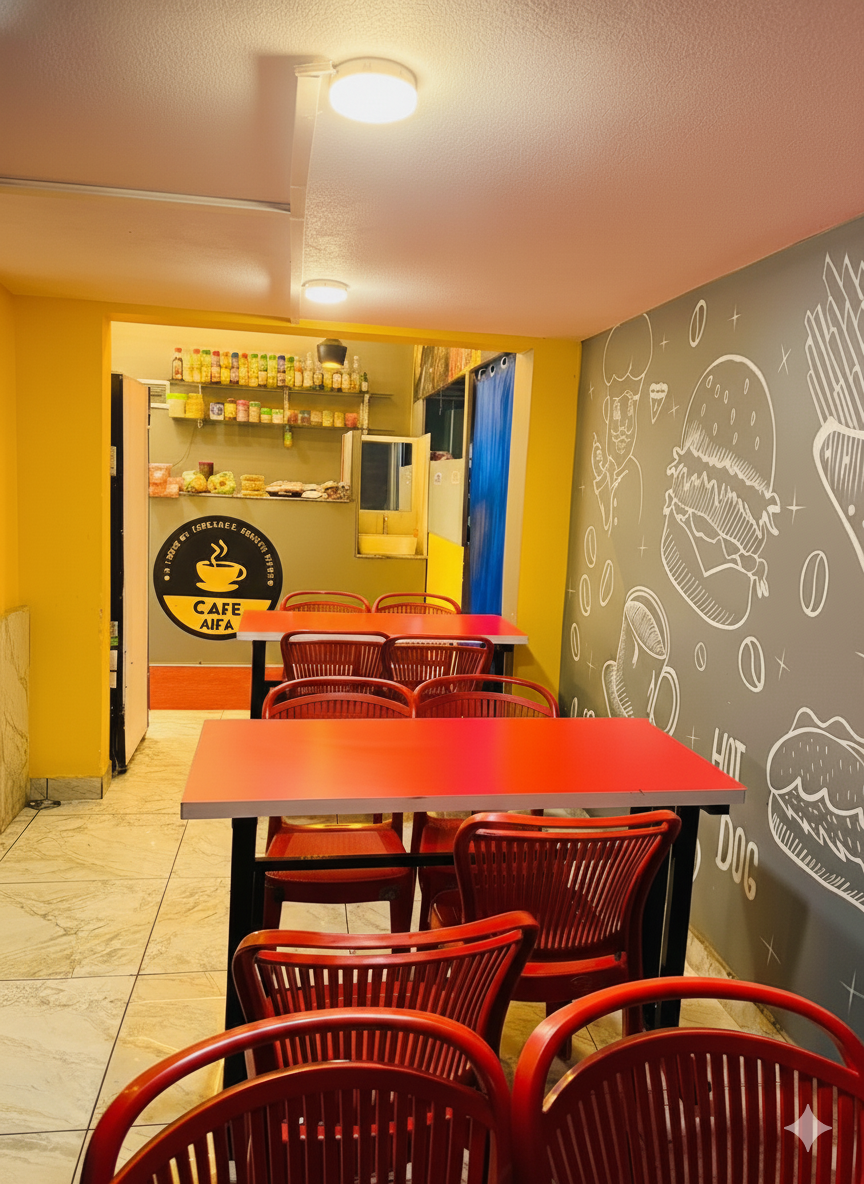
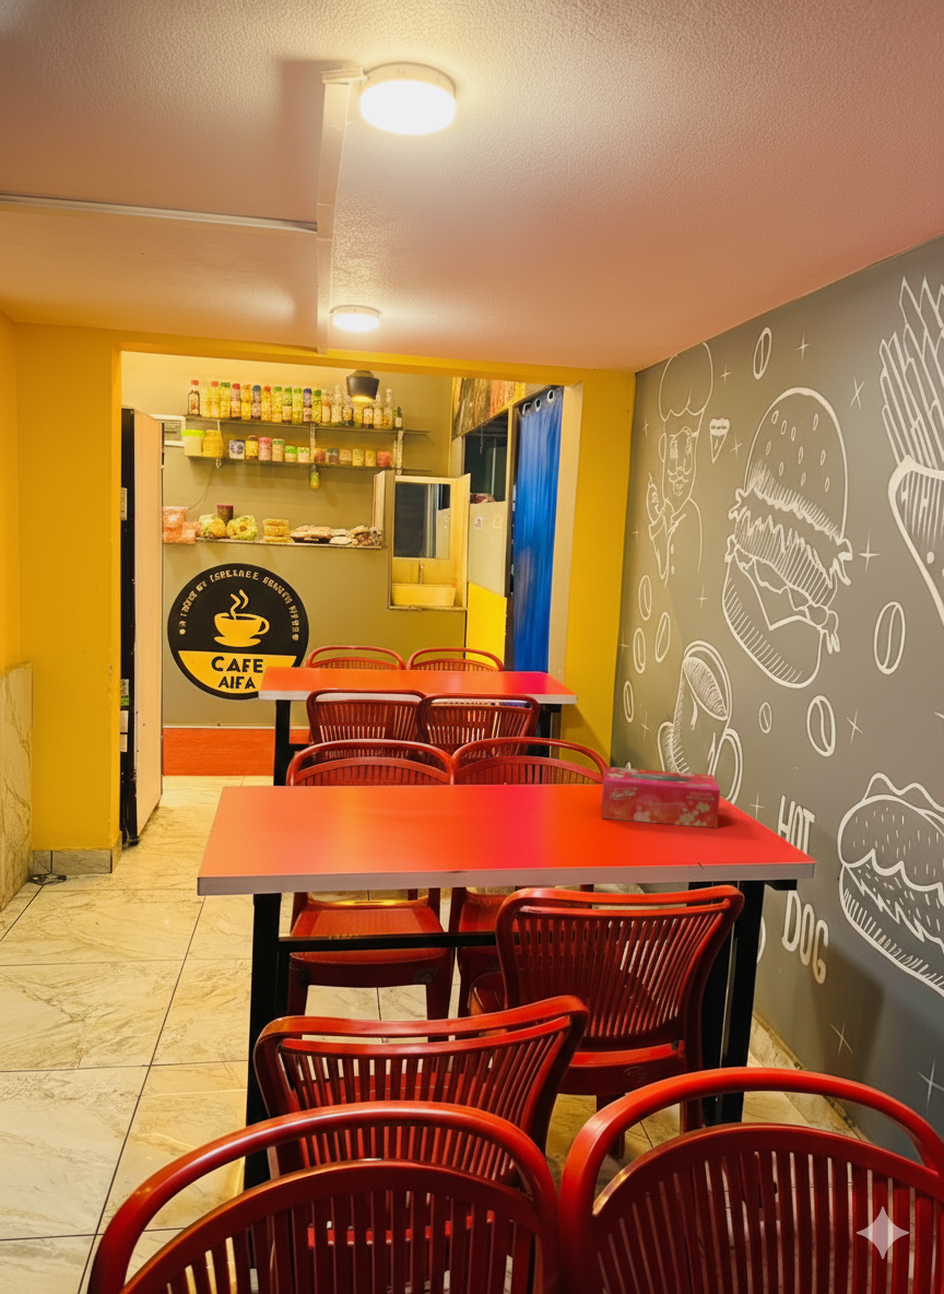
+ tissue box [601,766,721,830]
